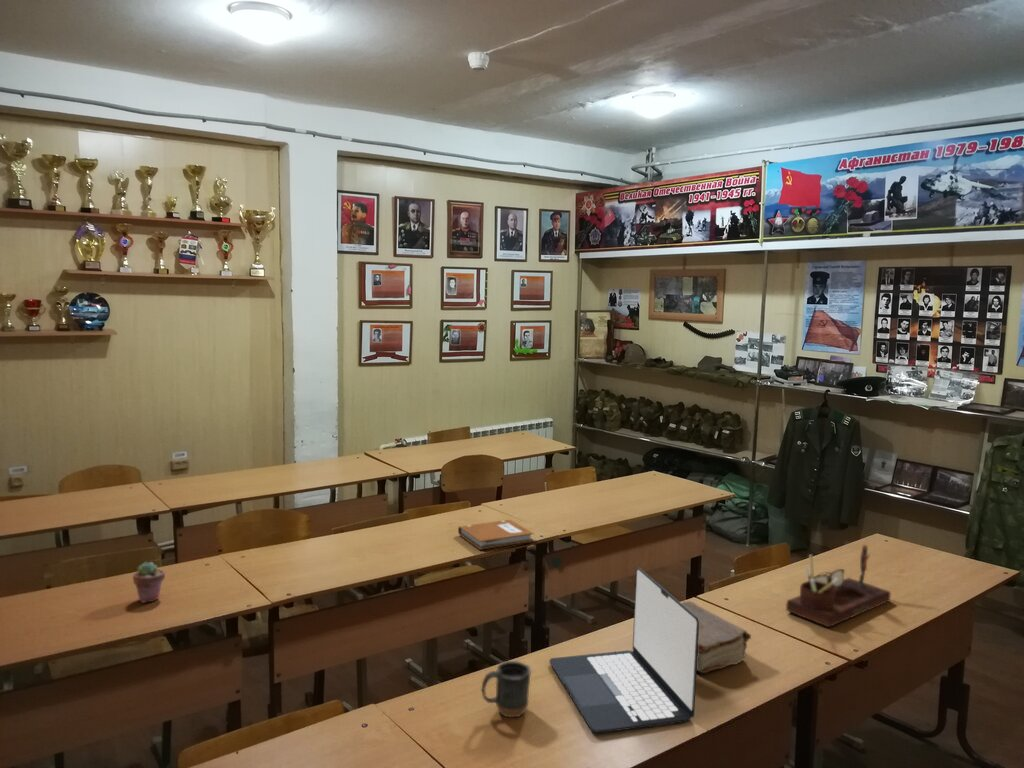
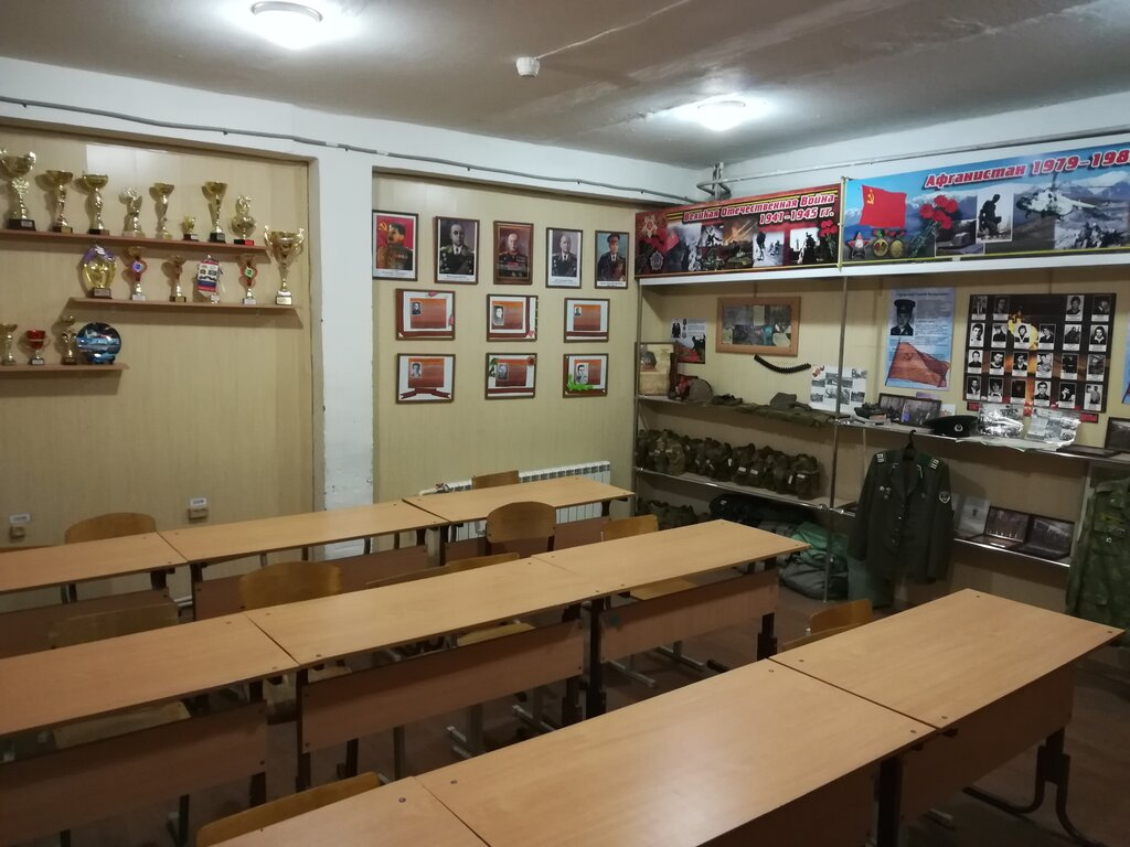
- potted succulent [132,561,166,604]
- book [681,600,752,674]
- mug [481,660,532,718]
- desk organizer [785,543,891,628]
- laptop [548,567,699,734]
- notebook [457,519,534,551]
